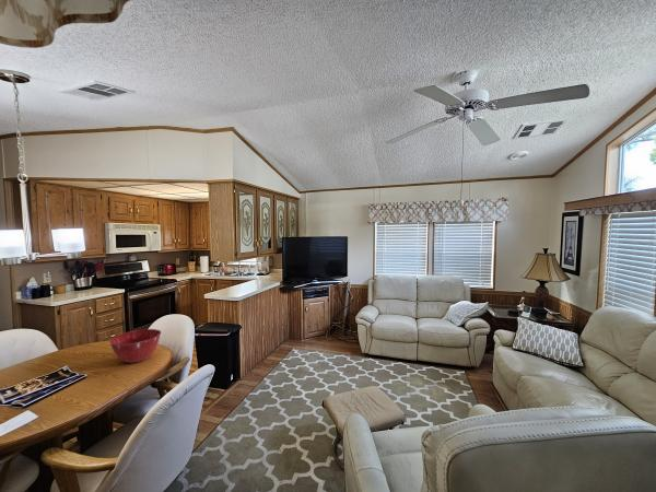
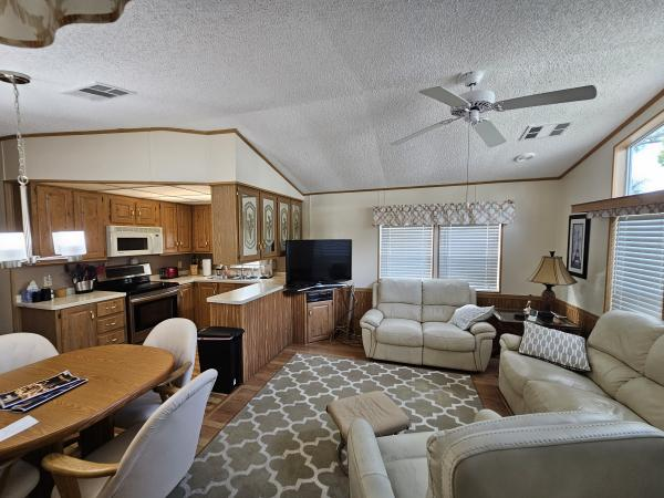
- mixing bowl [108,328,162,364]
